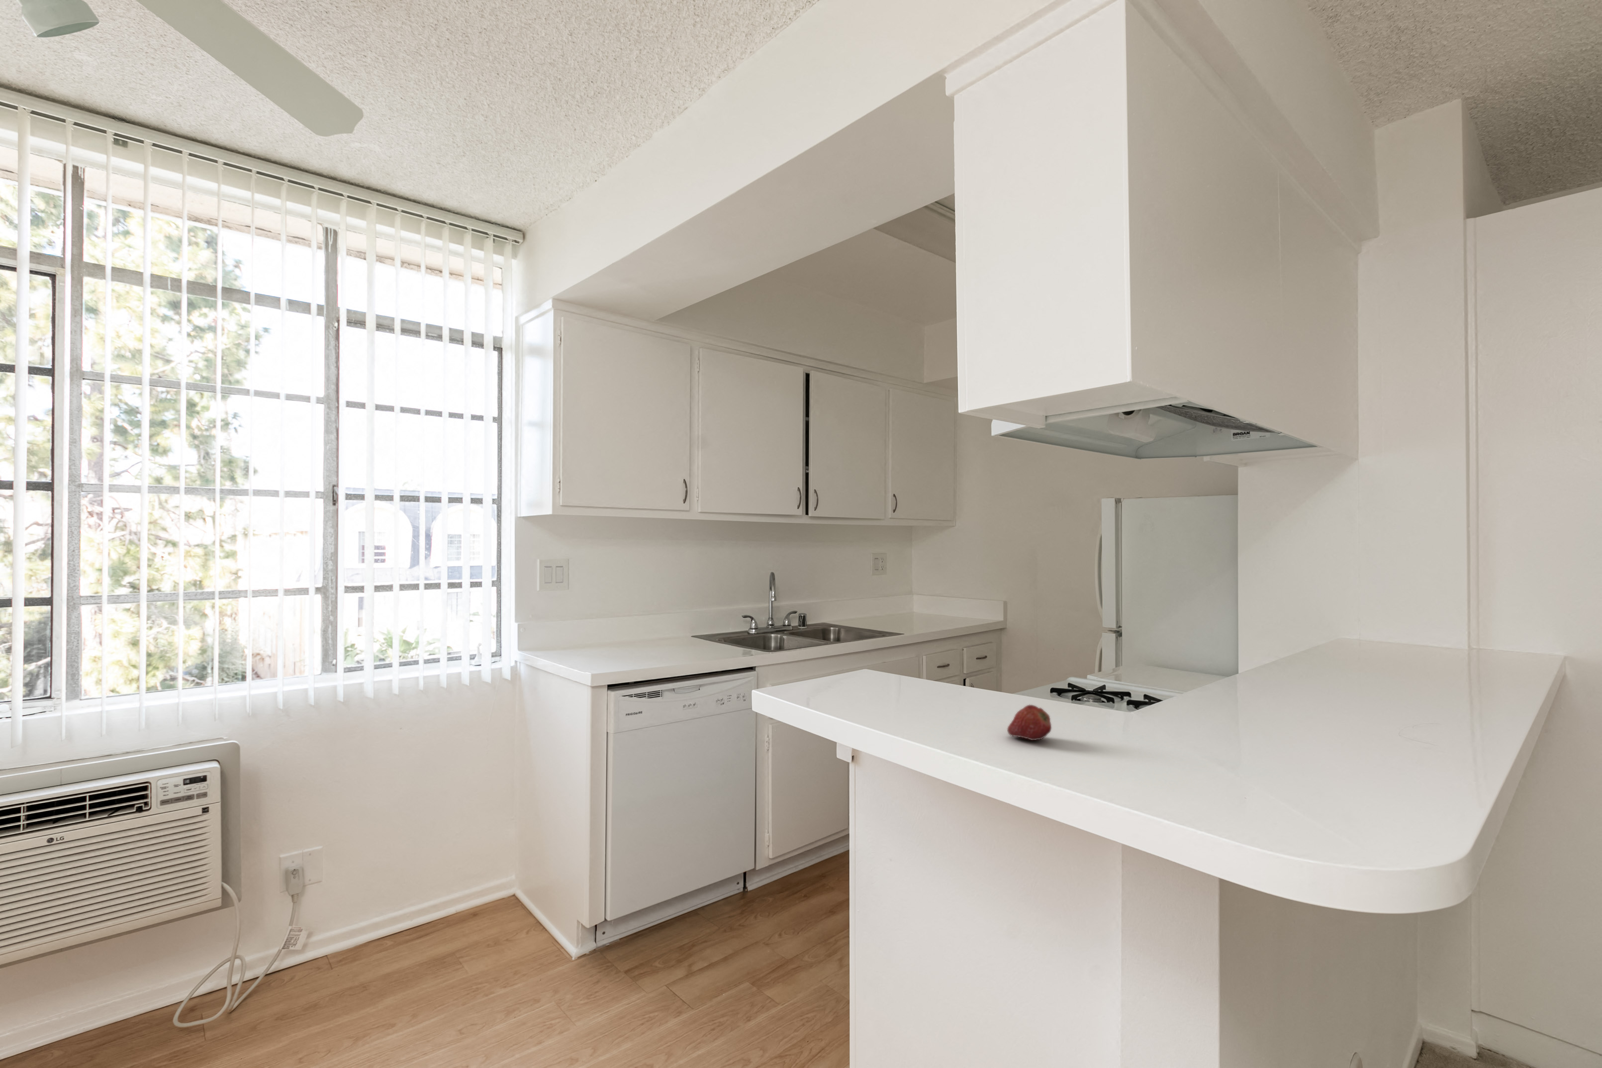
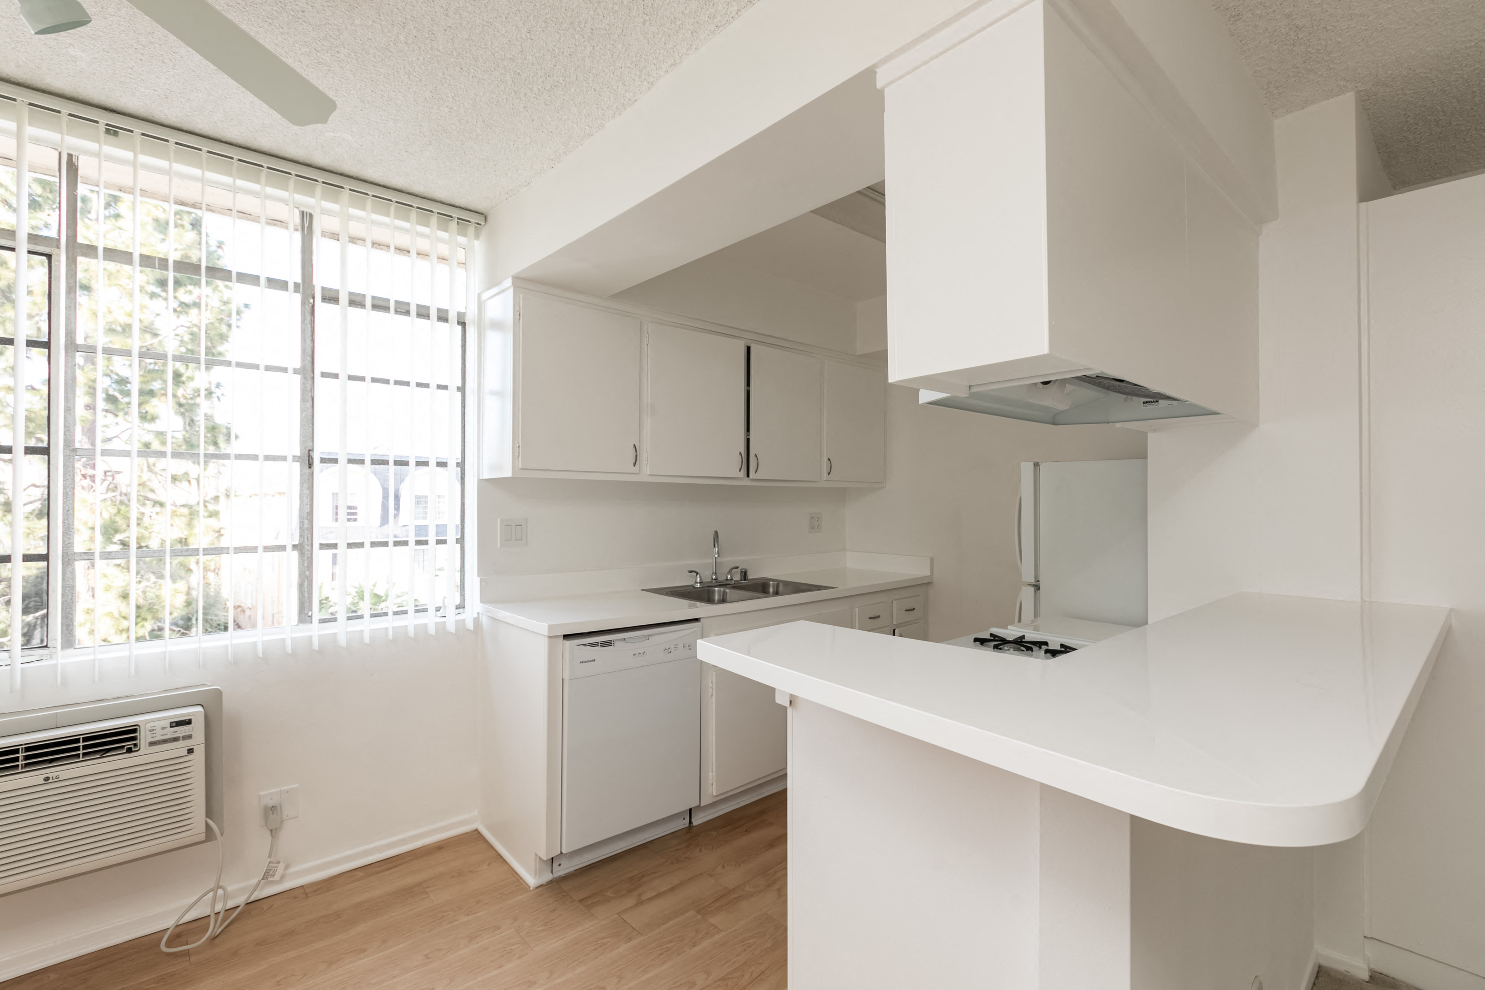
- fruit [1007,704,1053,740]
